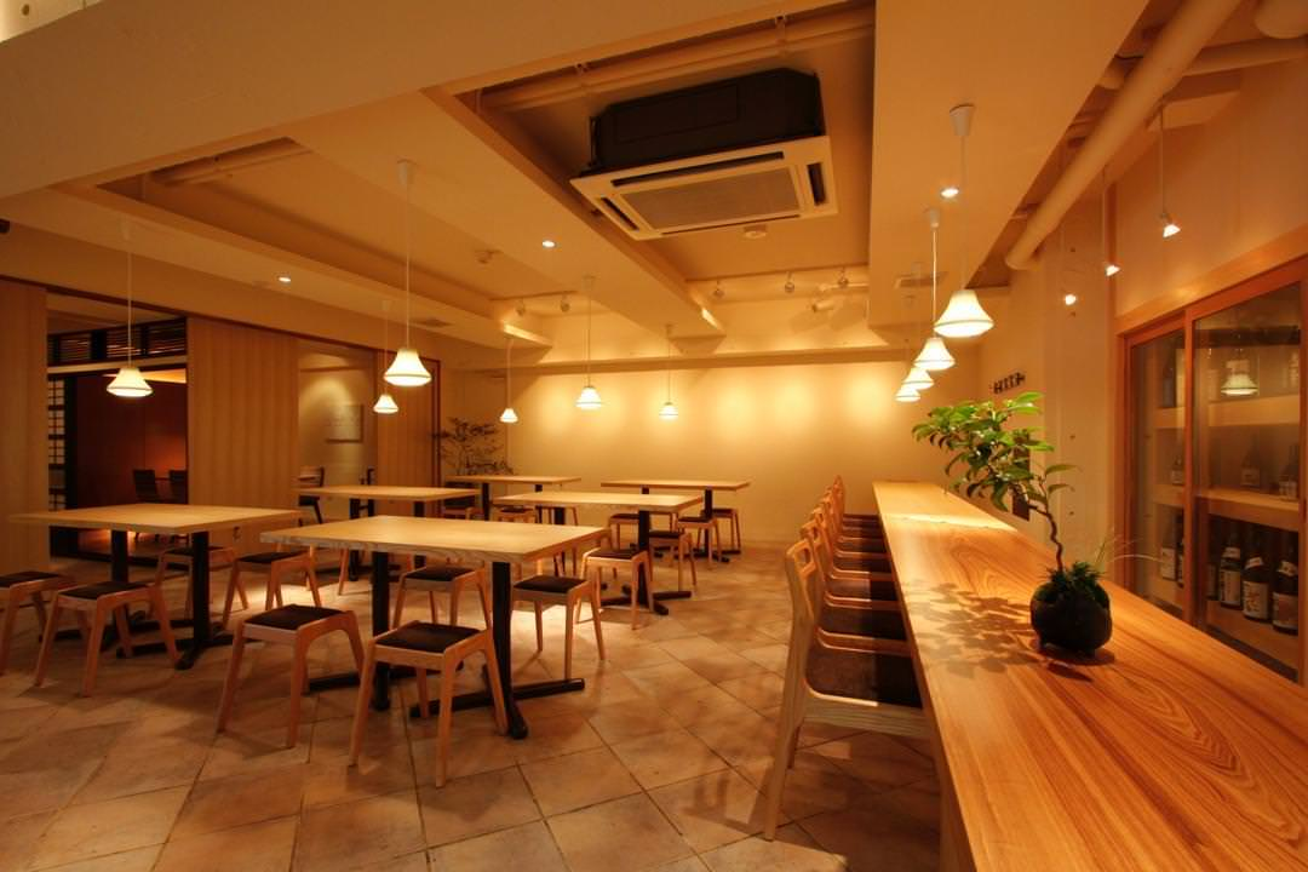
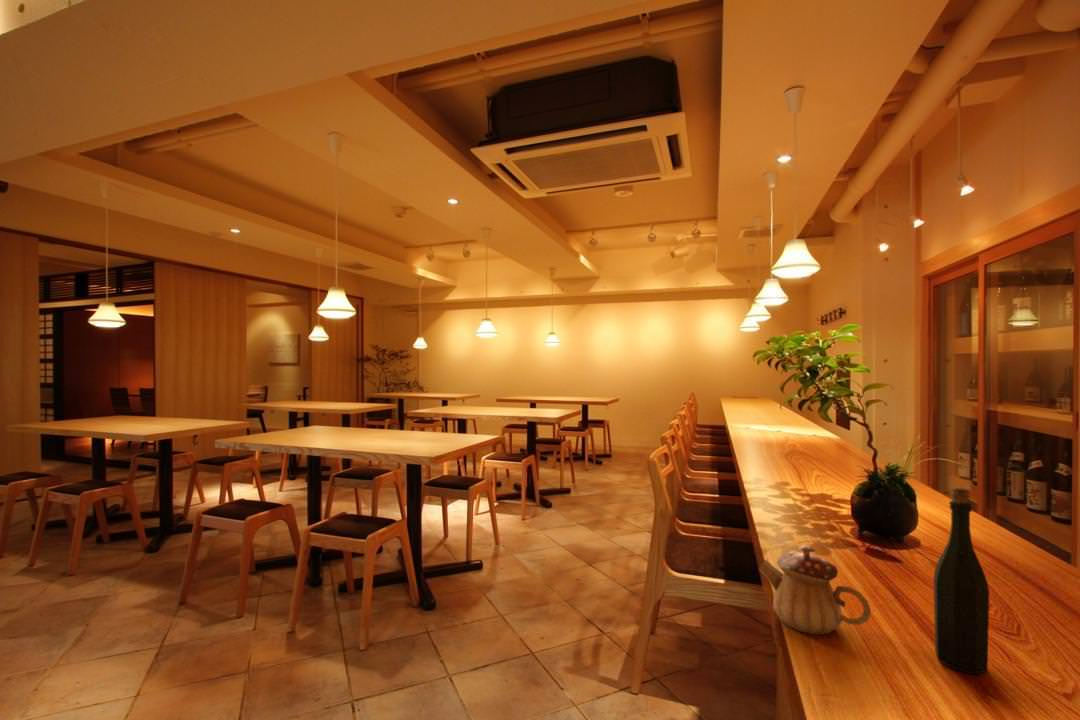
+ bottle [933,486,990,675]
+ teapot [758,544,872,636]
